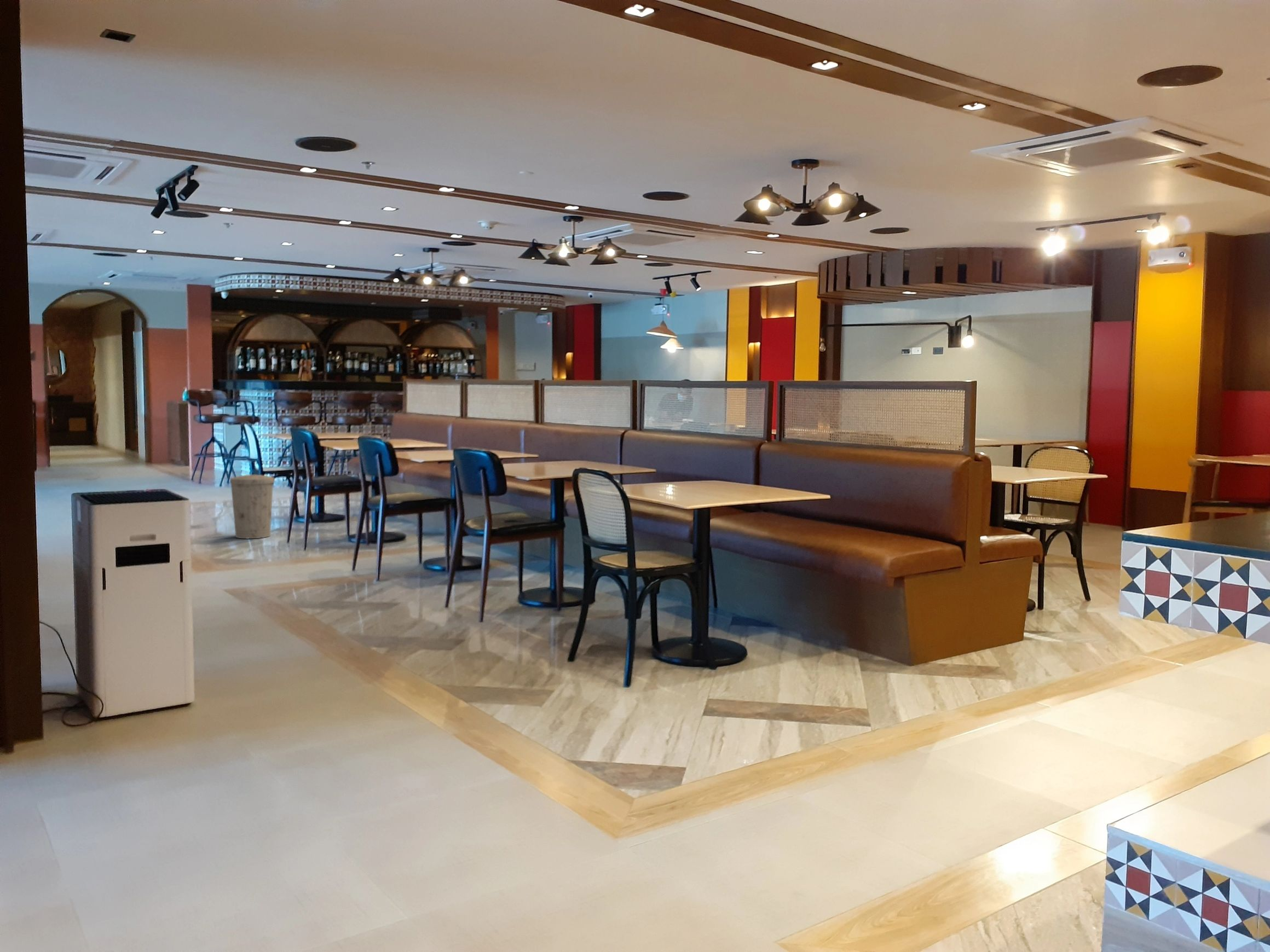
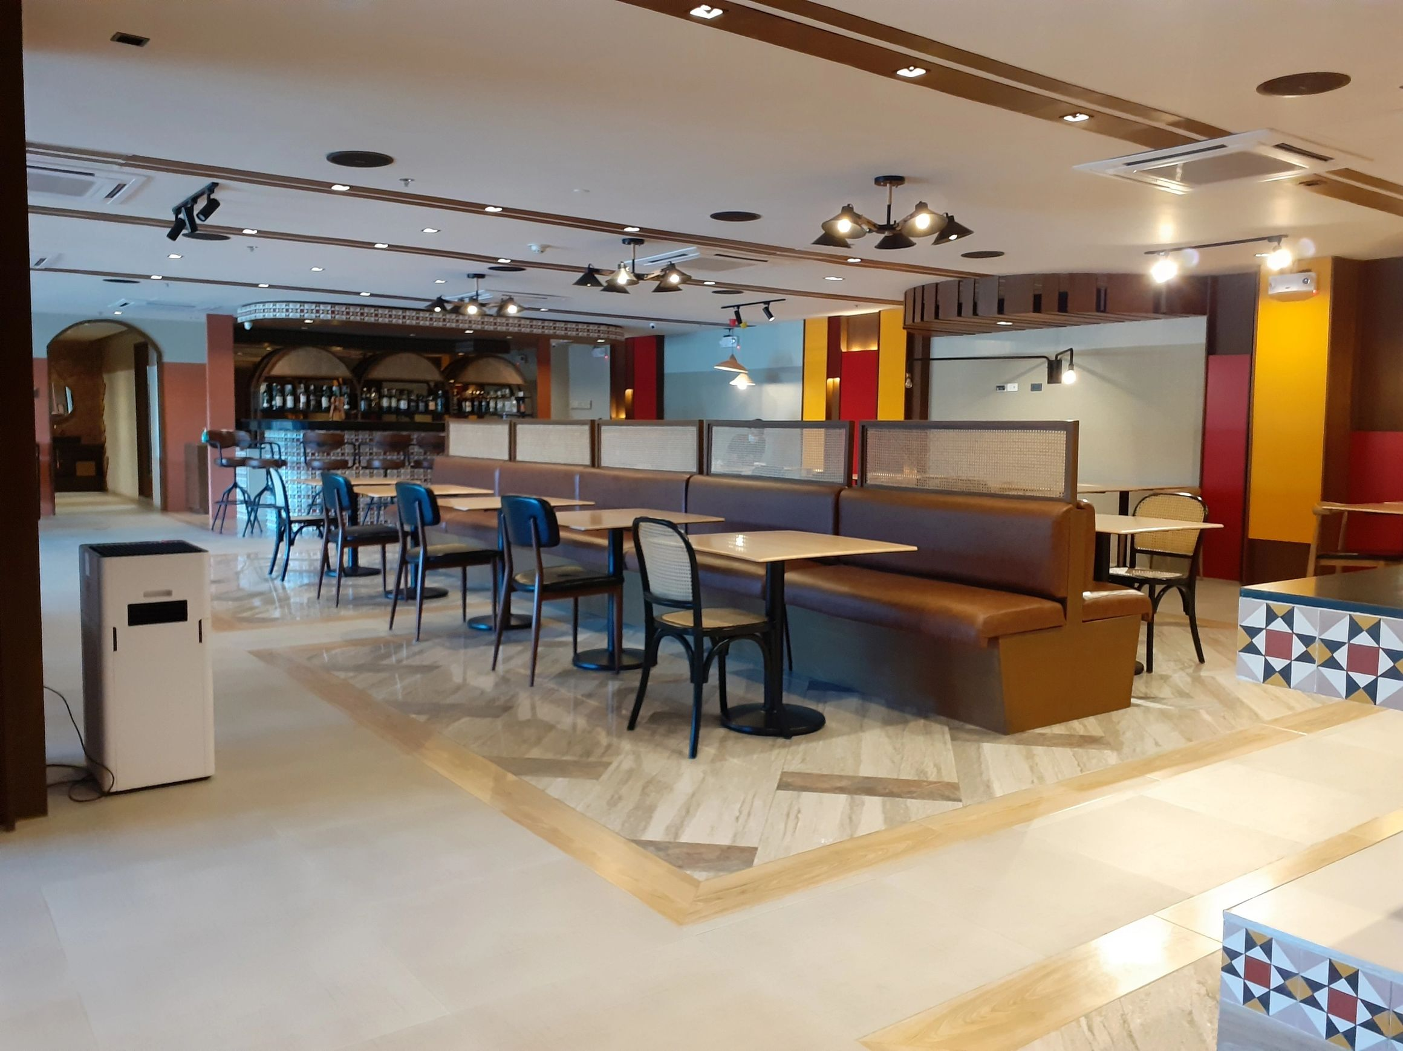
- trash can [229,474,276,539]
